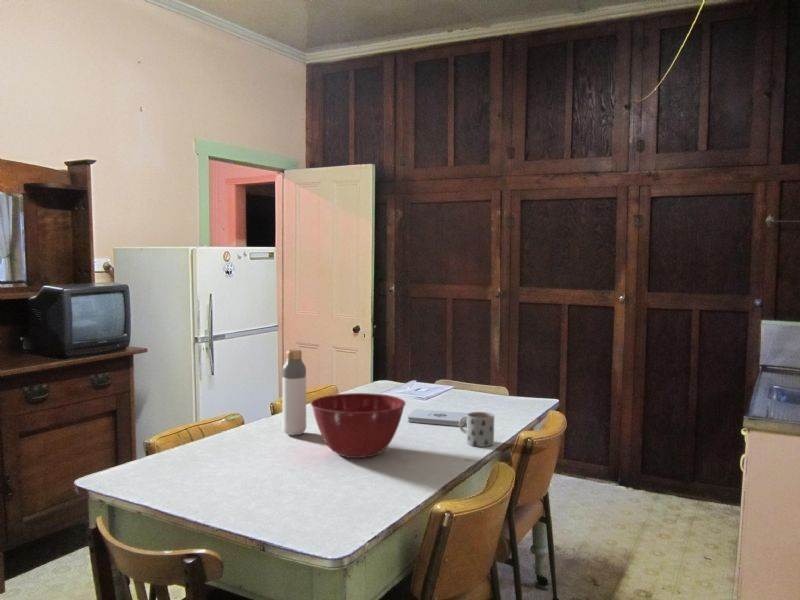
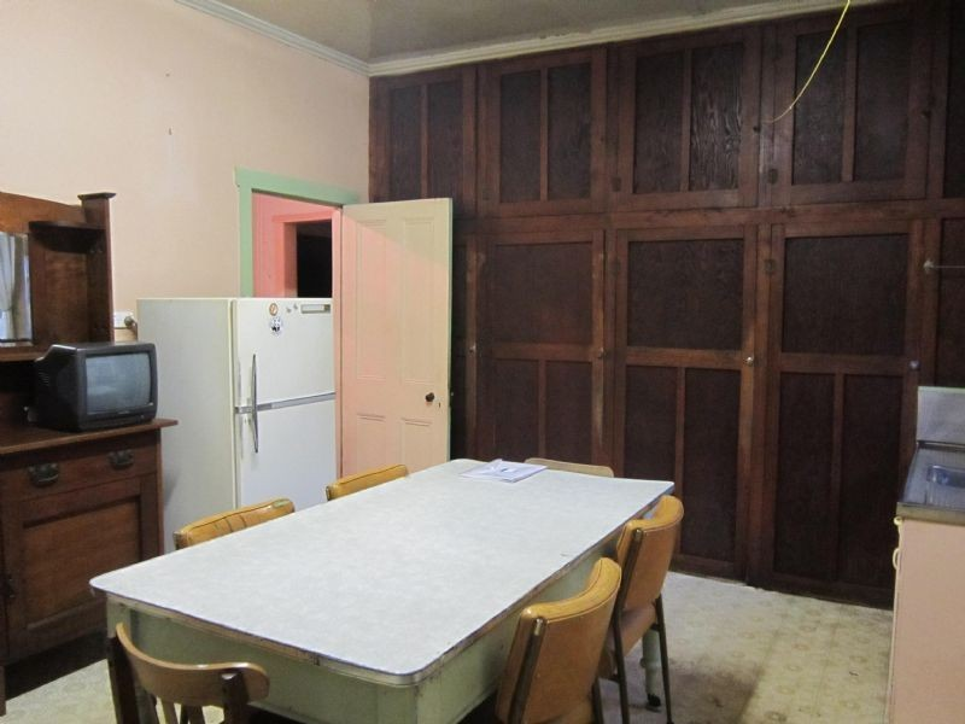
- bottle [281,348,307,436]
- mixing bowl [310,392,407,459]
- notepad [406,408,469,427]
- mug [458,411,495,448]
